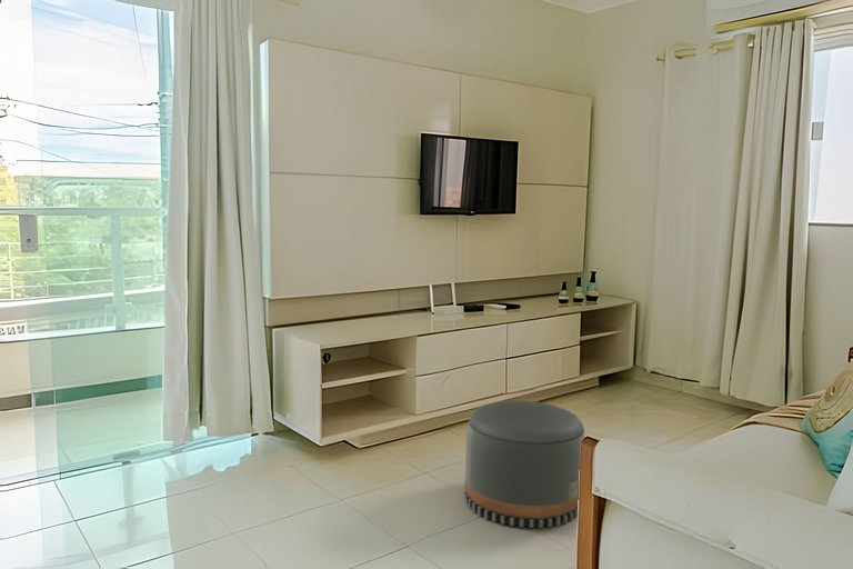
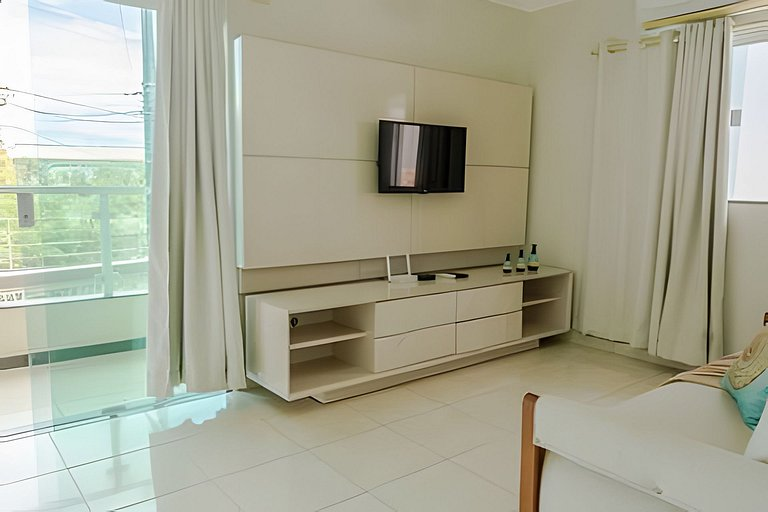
- pouf [464,400,585,529]
